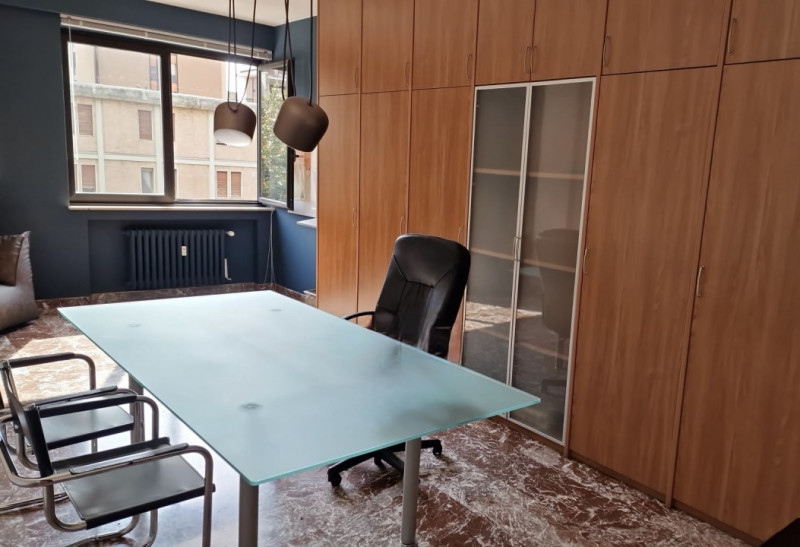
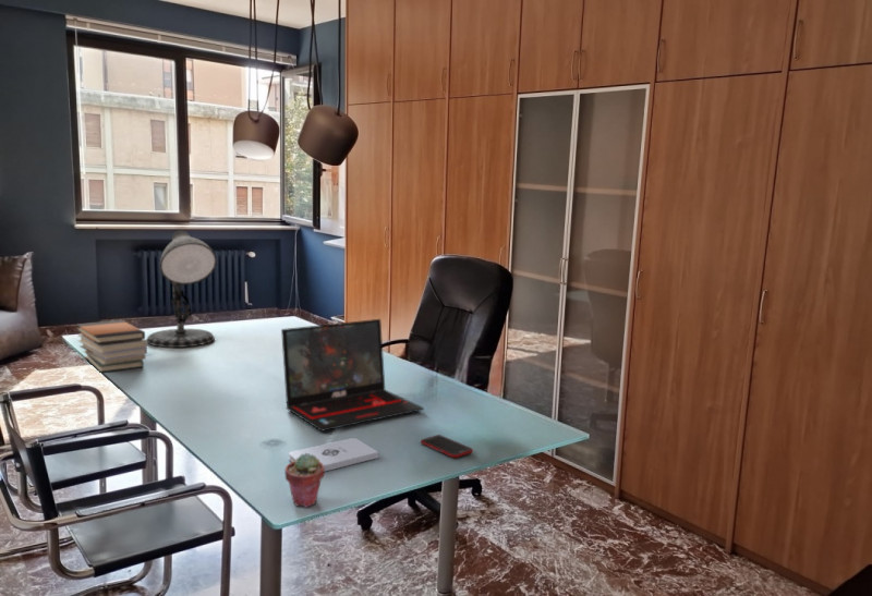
+ notepad [288,437,379,473]
+ desk lamp [145,230,218,349]
+ cell phone [420,434,474,459]
+ book stack [75,319,148,374]
+ potted succulent [283,453,325,508]
+ laptop [280,318,425,433]
